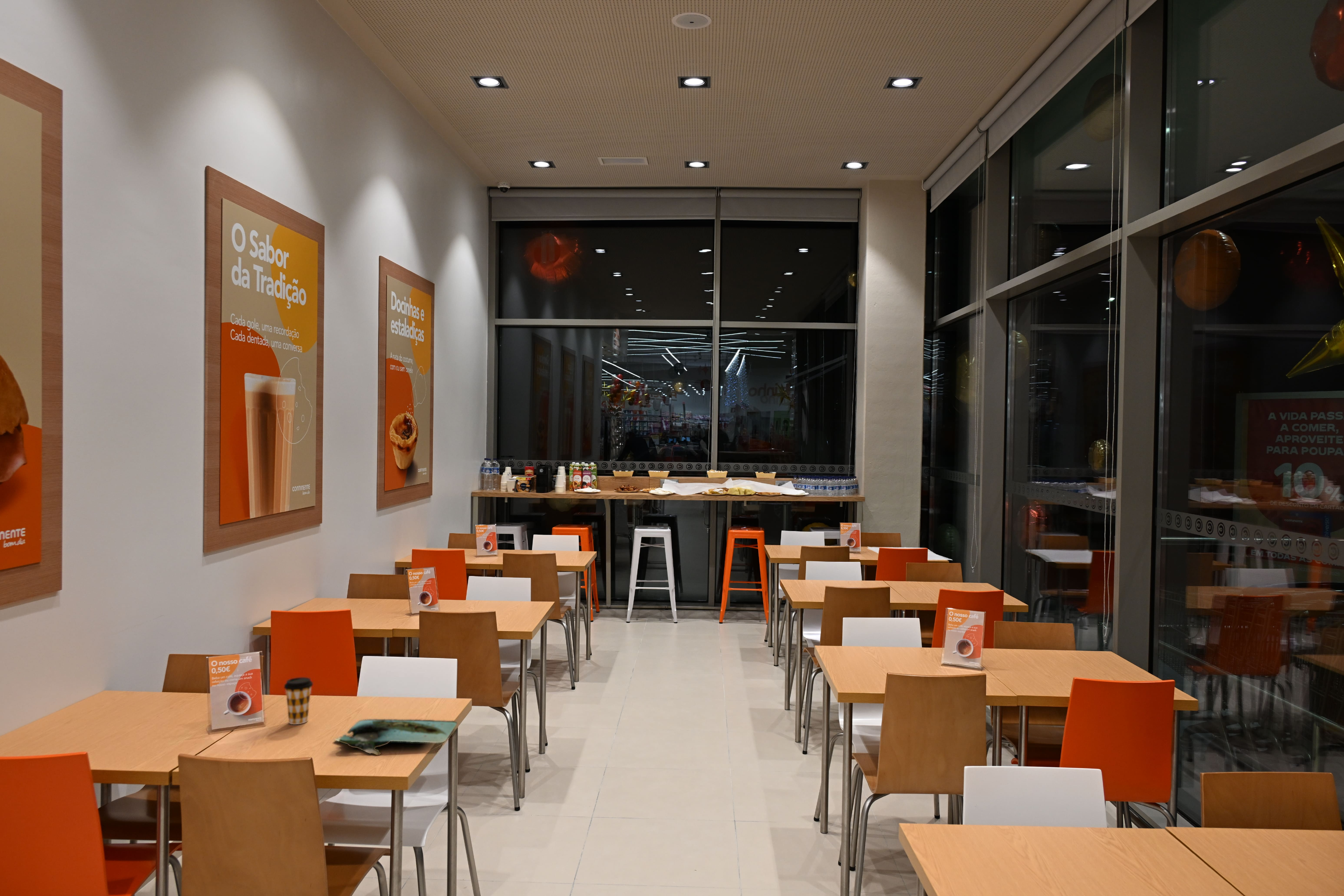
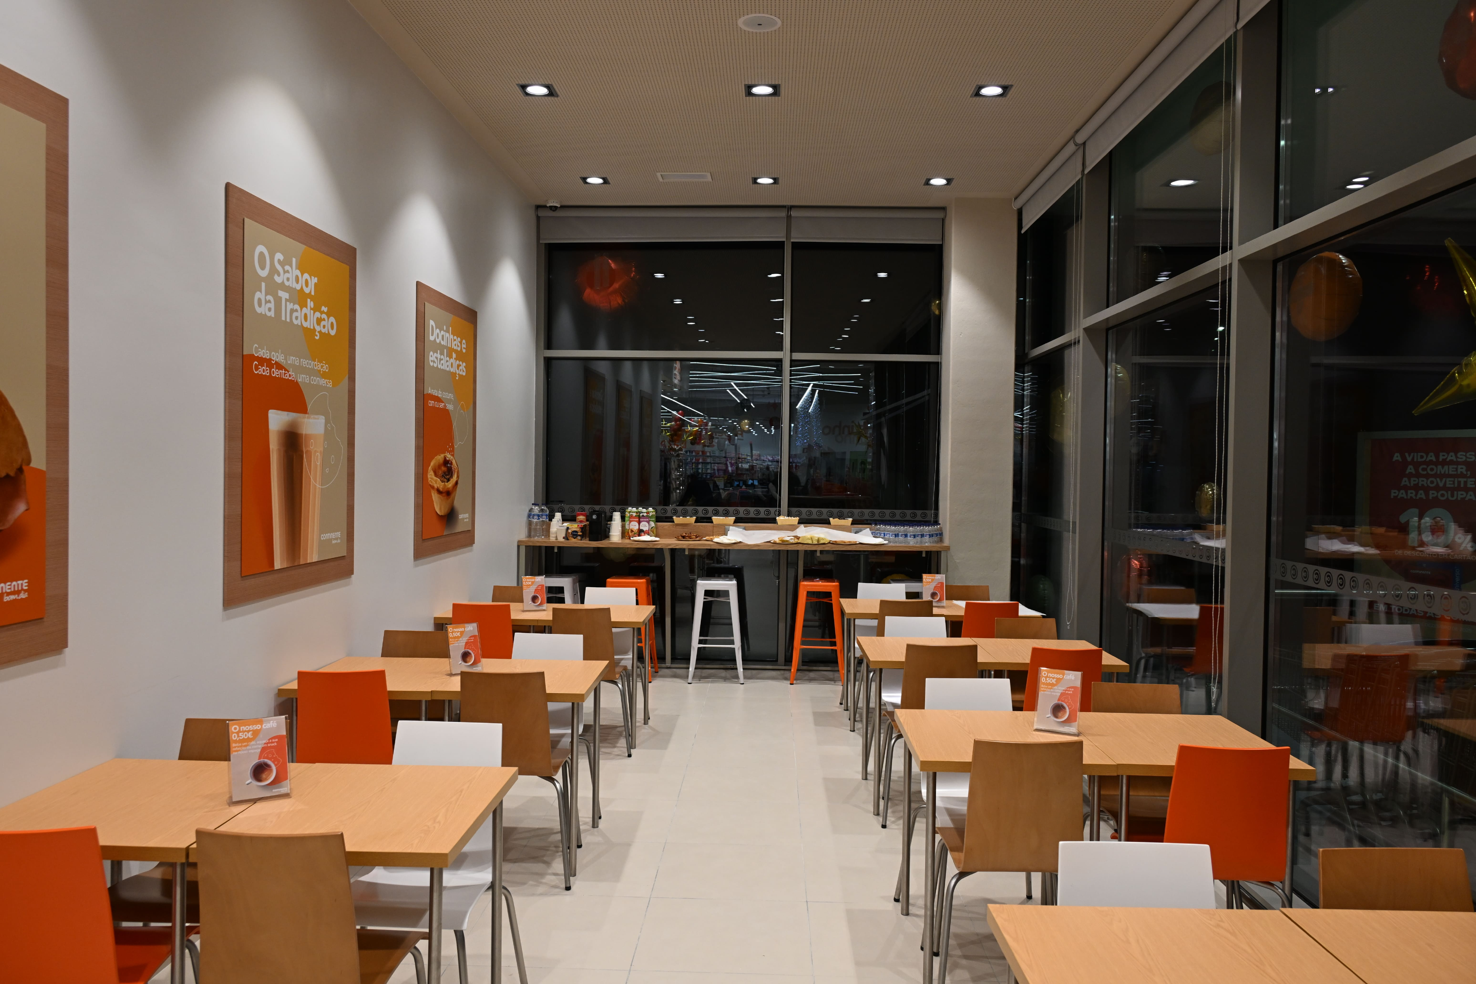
- platter [334,719,458,756]
- coffee cup [284,677,313,725]
